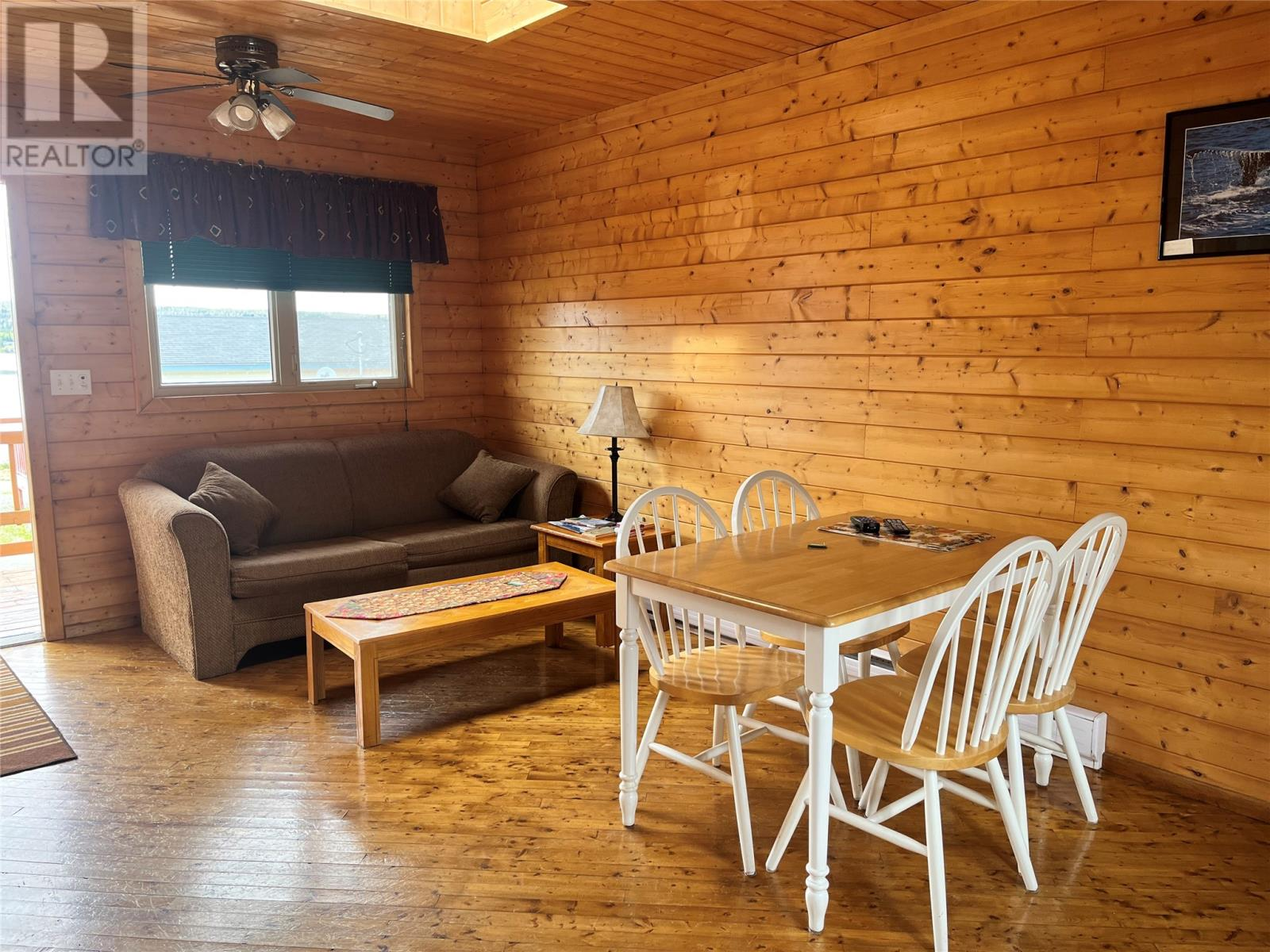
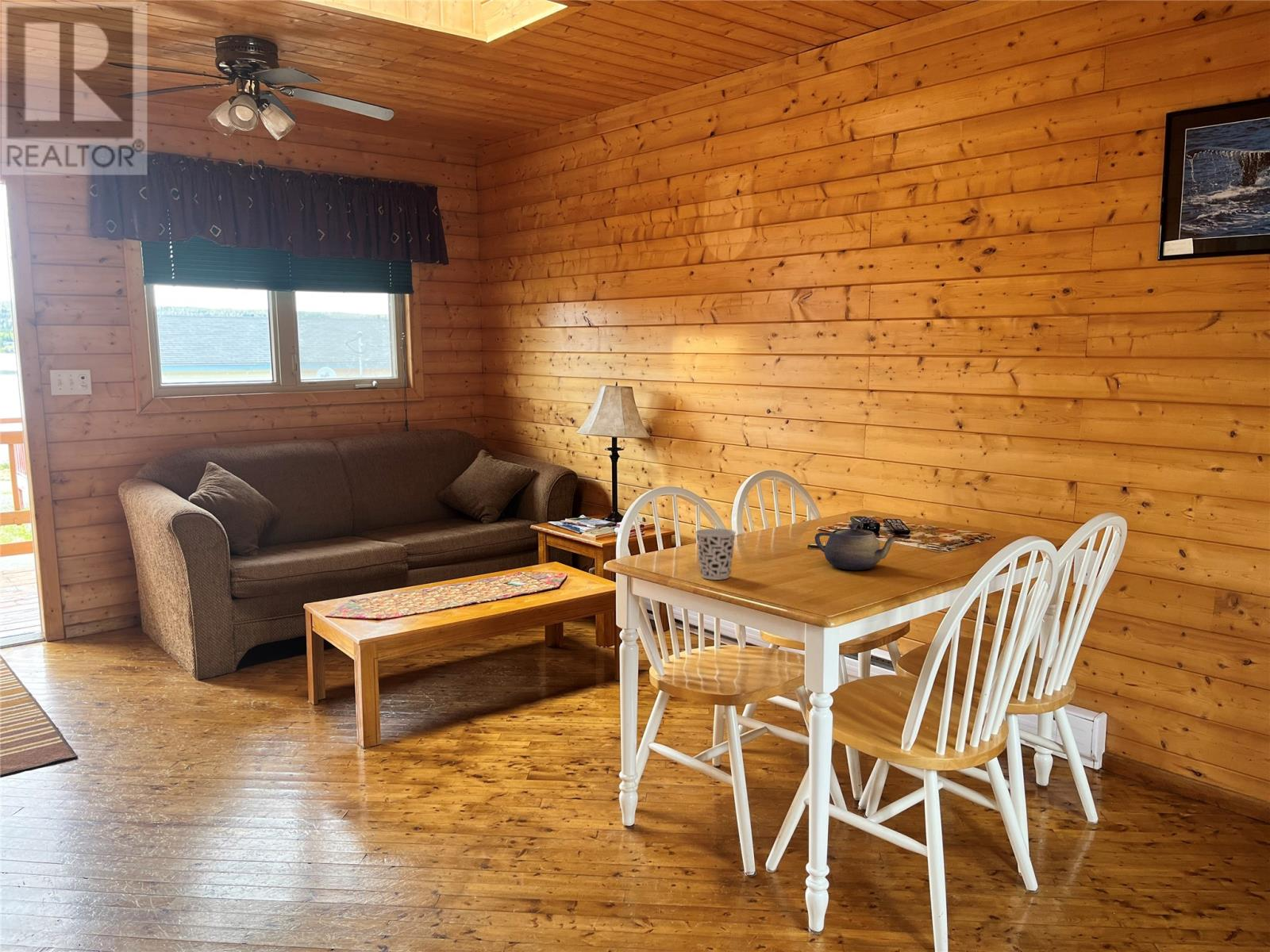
+ teapot [814,522,899,570]
+ cup [695,528,737,581]
